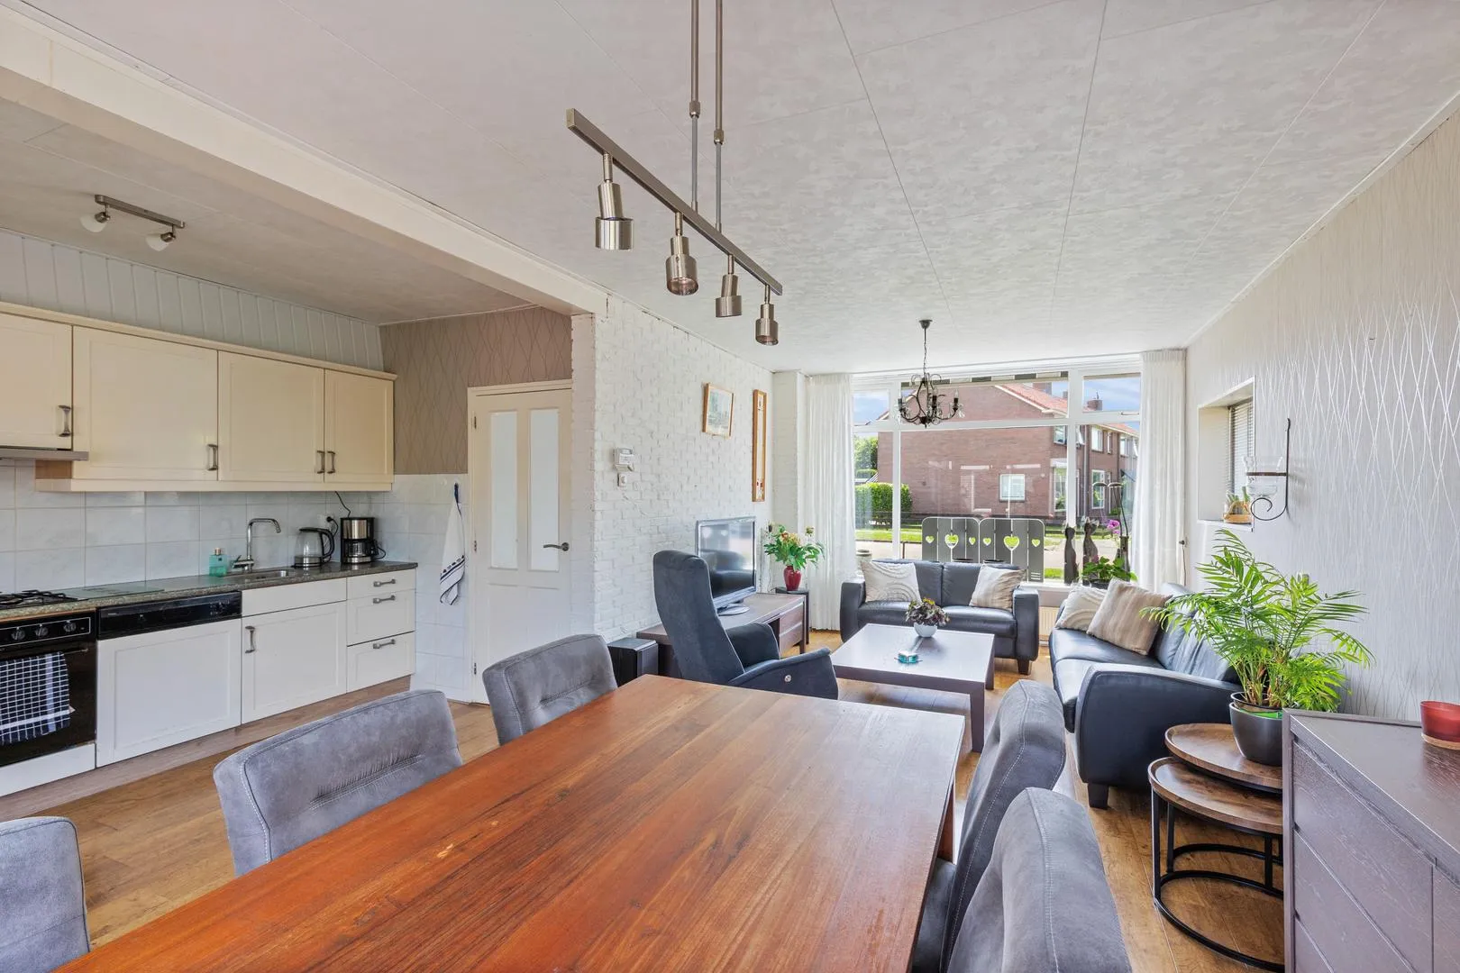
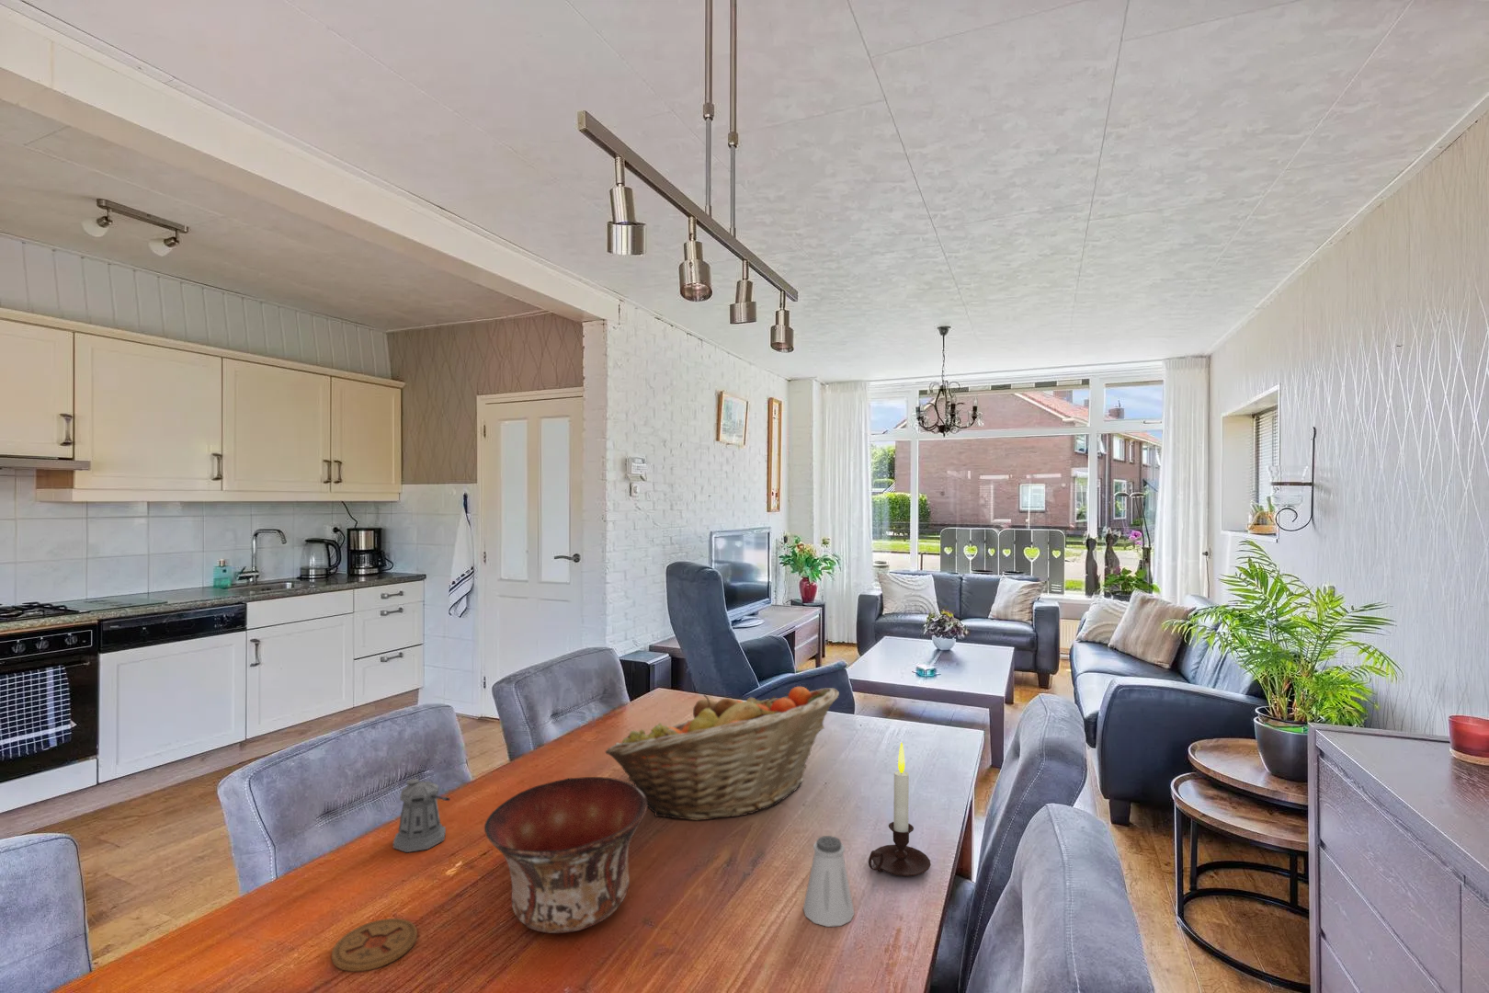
+ coaster [331,918,418,973]
+ bowl [483,776,648,934]
+ fruit basket [604,686,840,821]
+ saltshaker [802,835,855,928]
+ candle [867,743,932,878]
+ pepper shaker [392,778,451,853]
